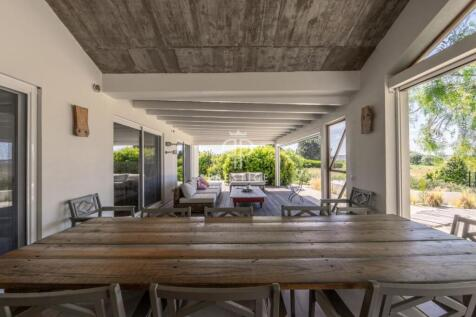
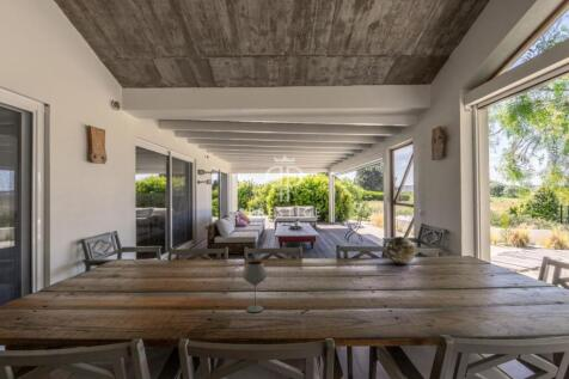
+ wineglass [243,259,268,313]
+ decorative orb [385,236,417,265]
